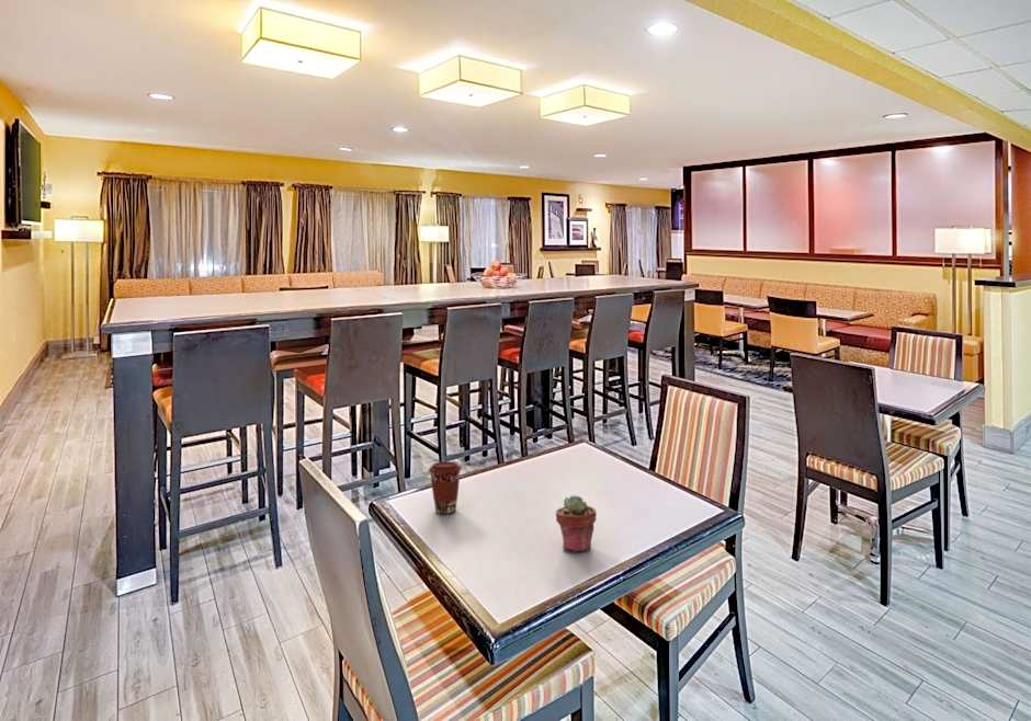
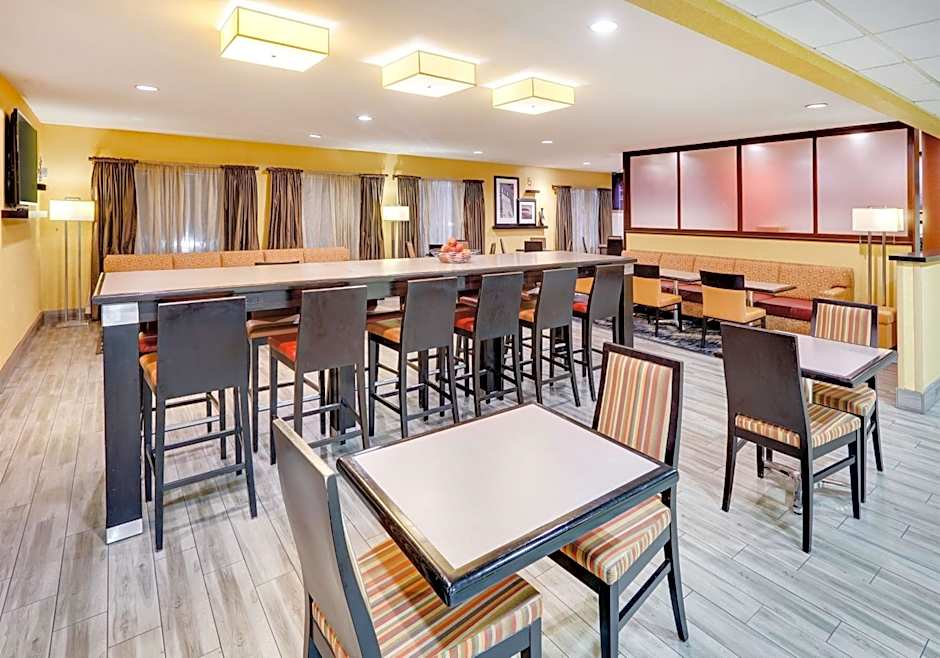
- coffee cup [428,460,463,515]
- potted succulent [555,494,598,552]
